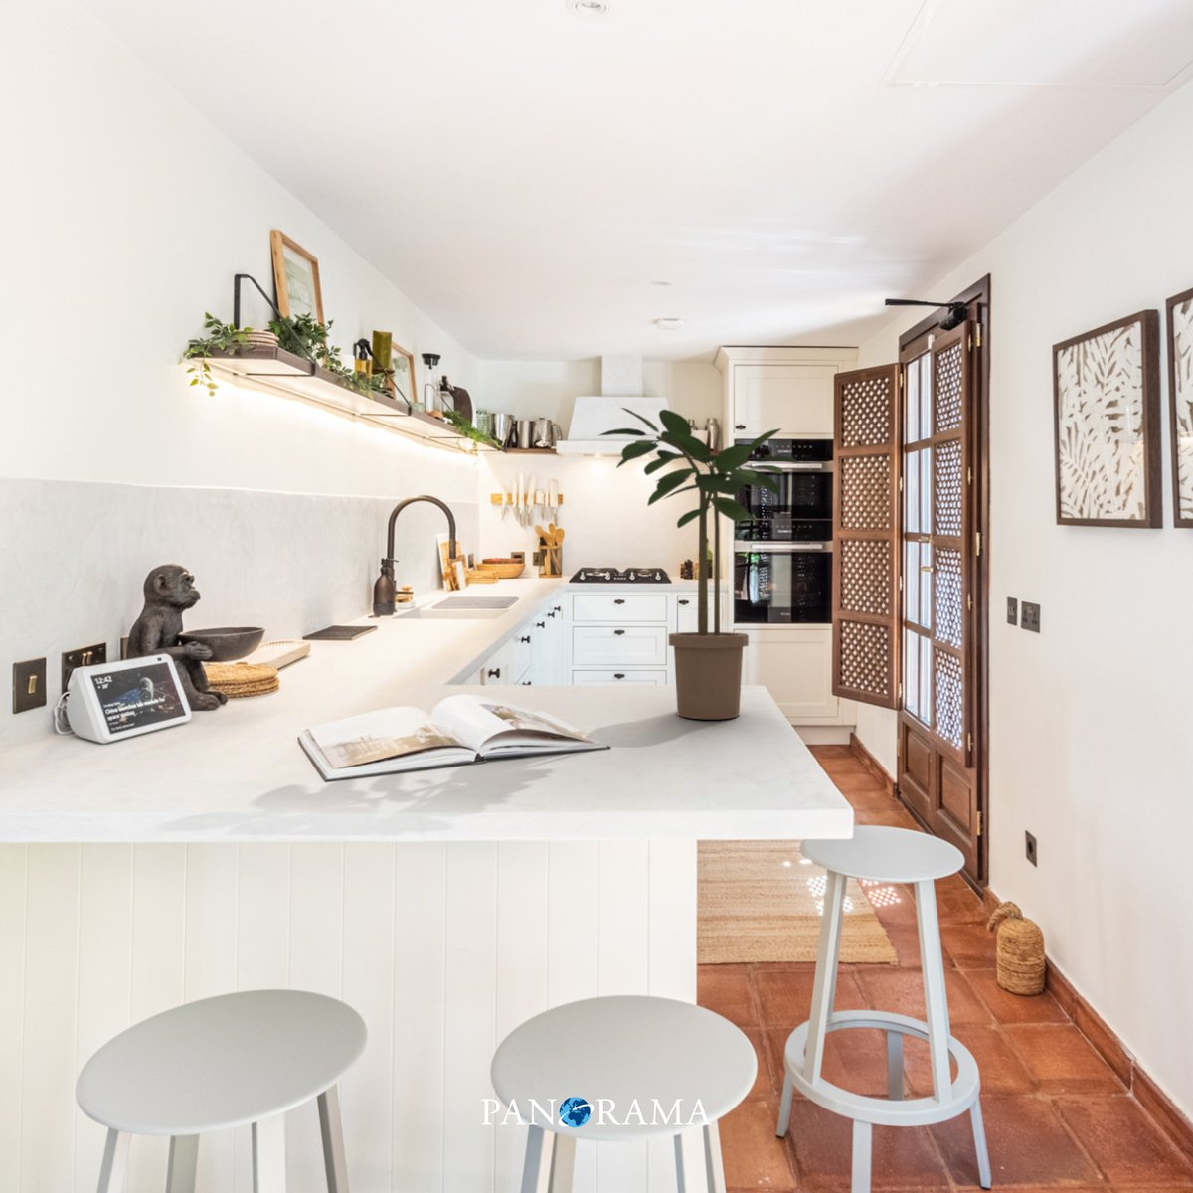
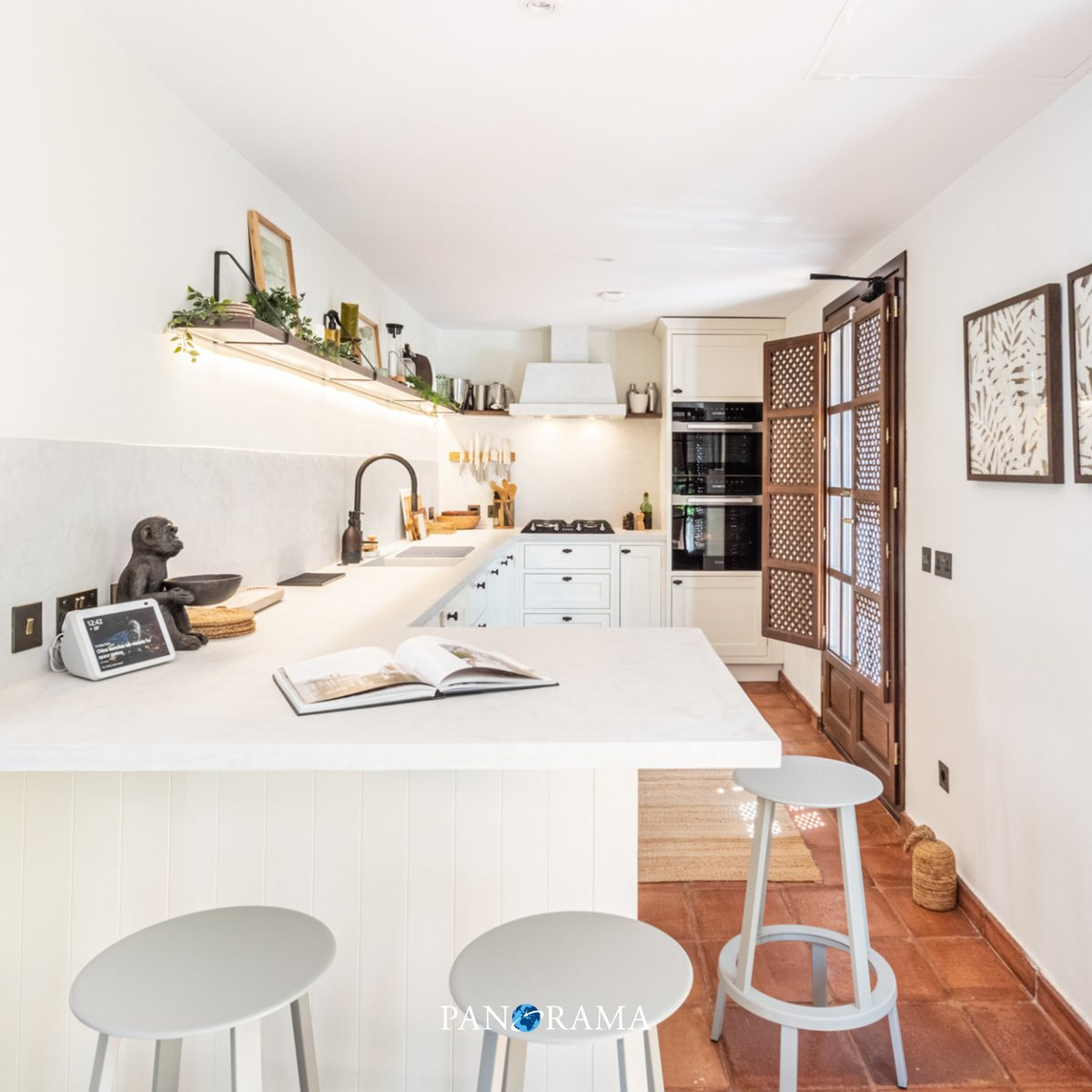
- potted plant [599,406,801,720]
